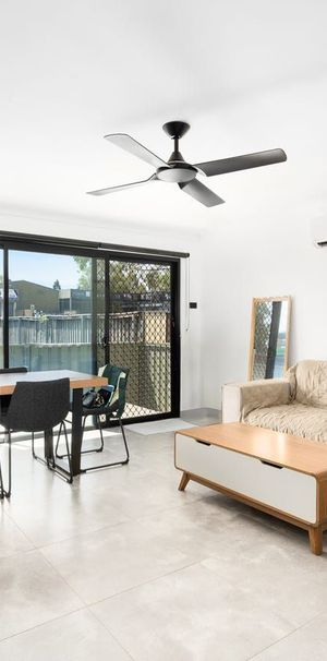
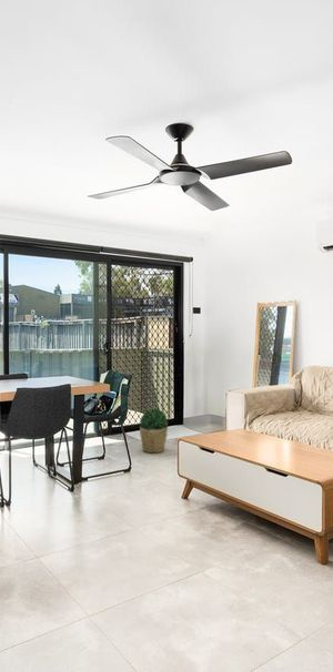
+ potted plant [139,408,169,454]
